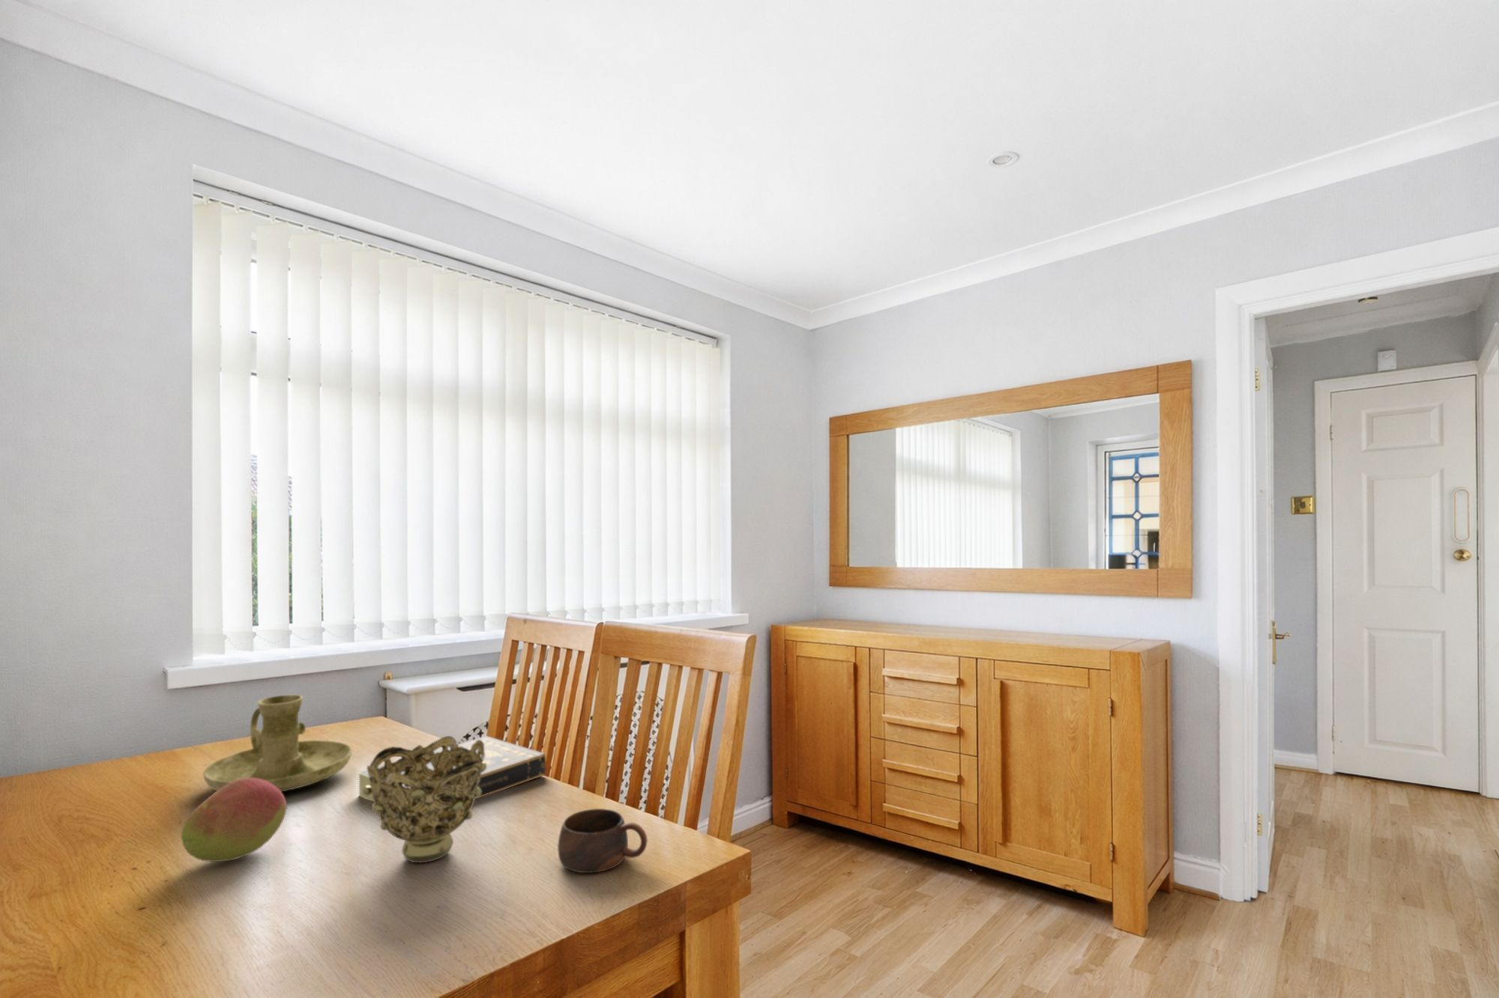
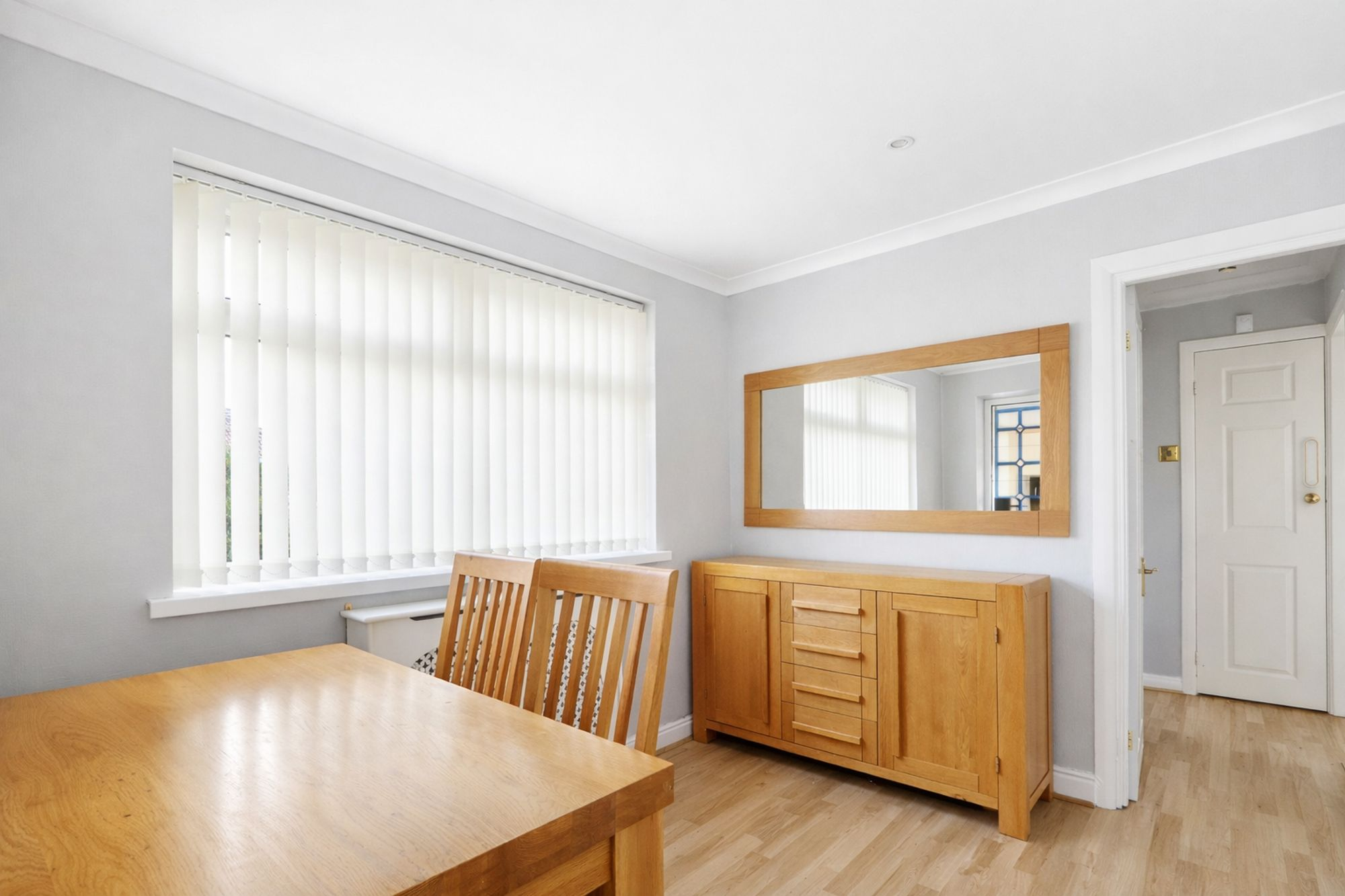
- cup [557,808,649,873]
- decorative bowl [362,735,487,863]
- book [358,735,546,803]
- candle holder [203,694,352,792]
- fruit [181,777,288,862]
